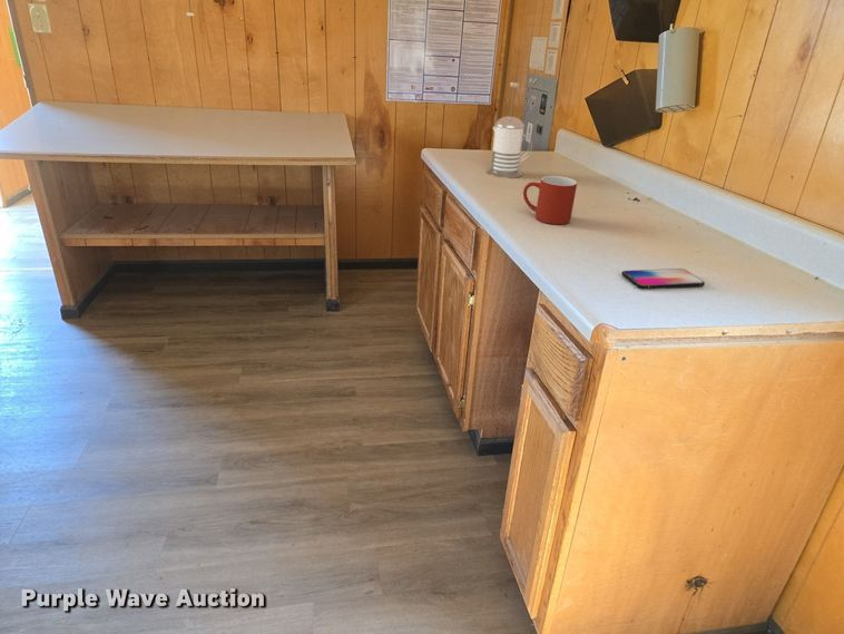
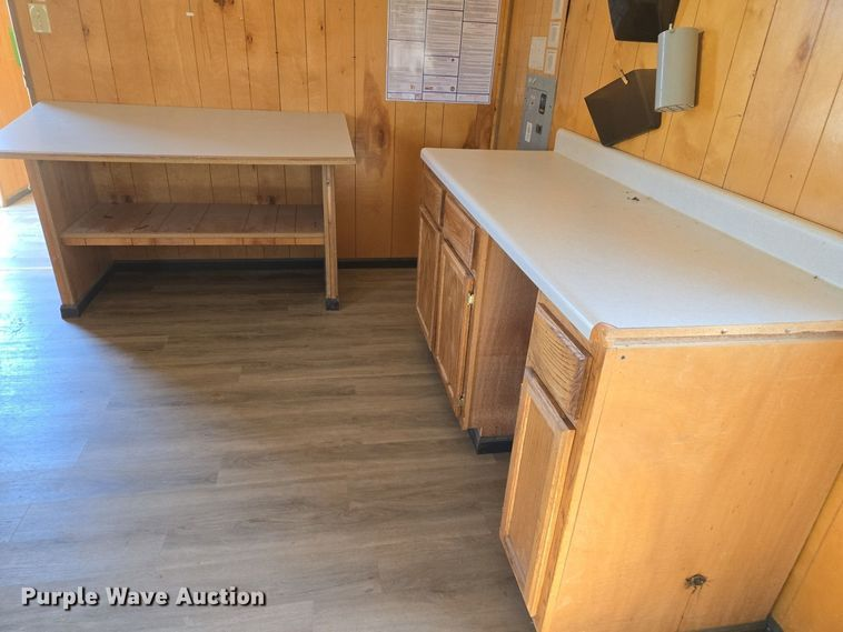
- smartphone [620,267,706,290]
- french press [485,81,533,179]
- mug [522,175,578,226]
